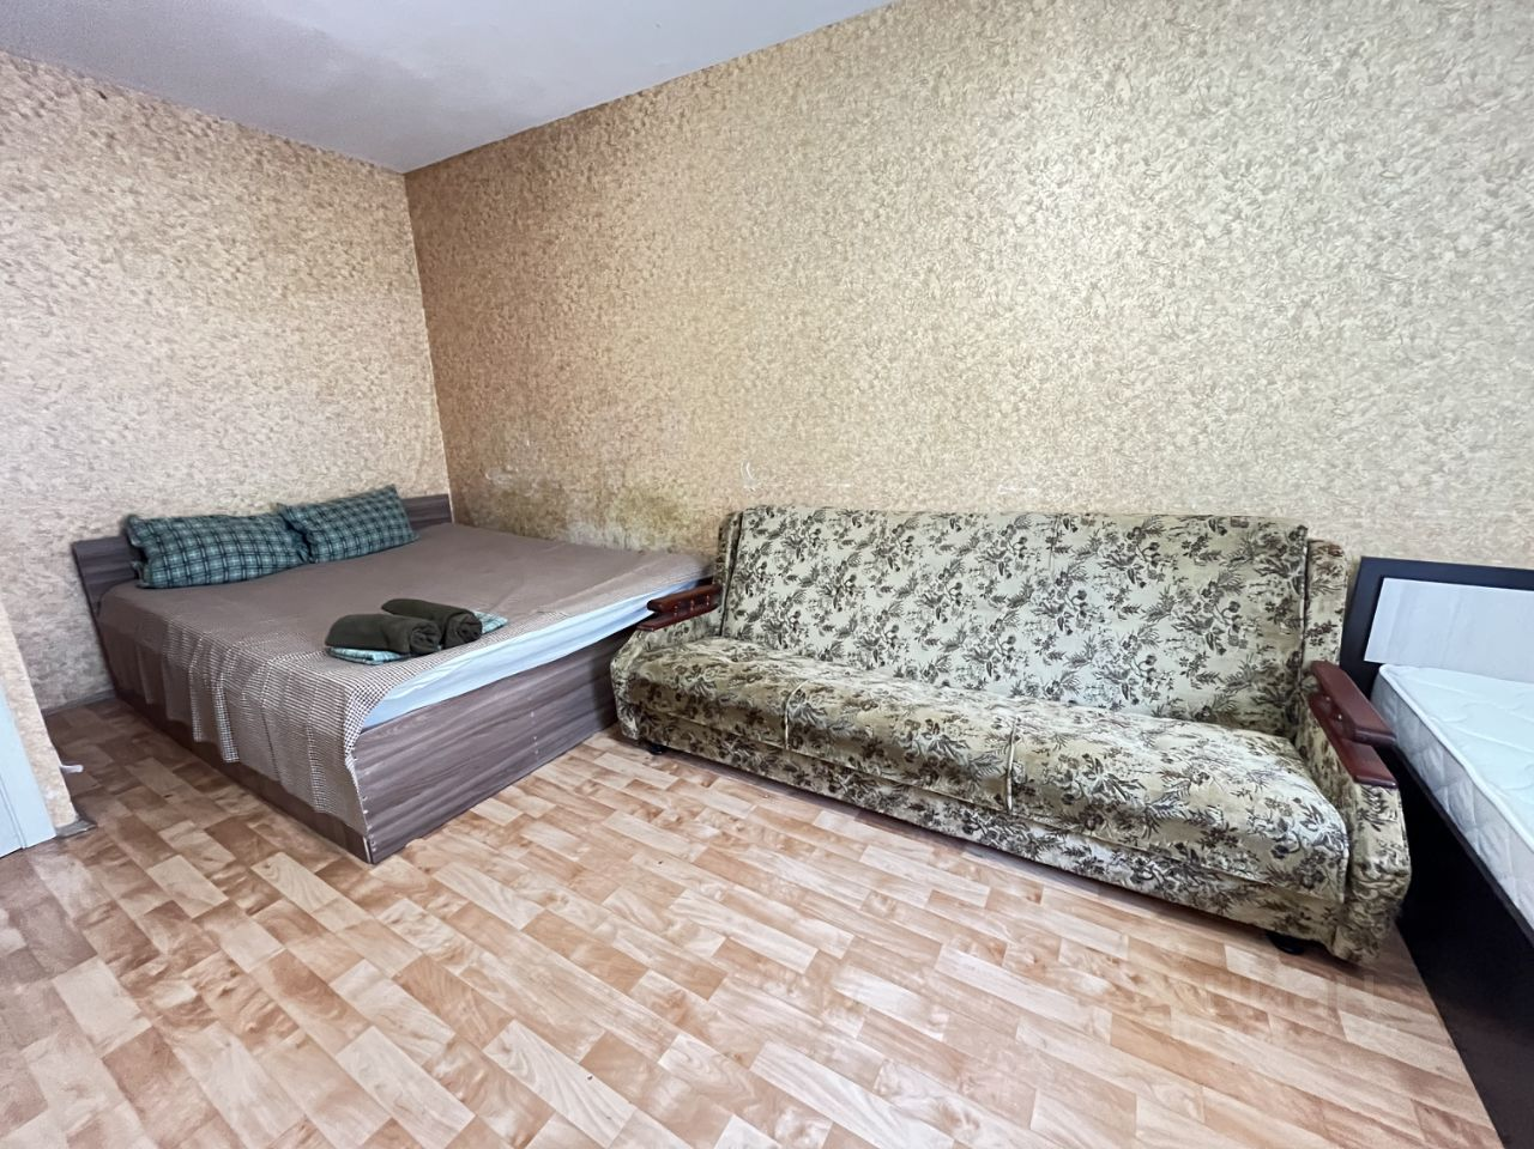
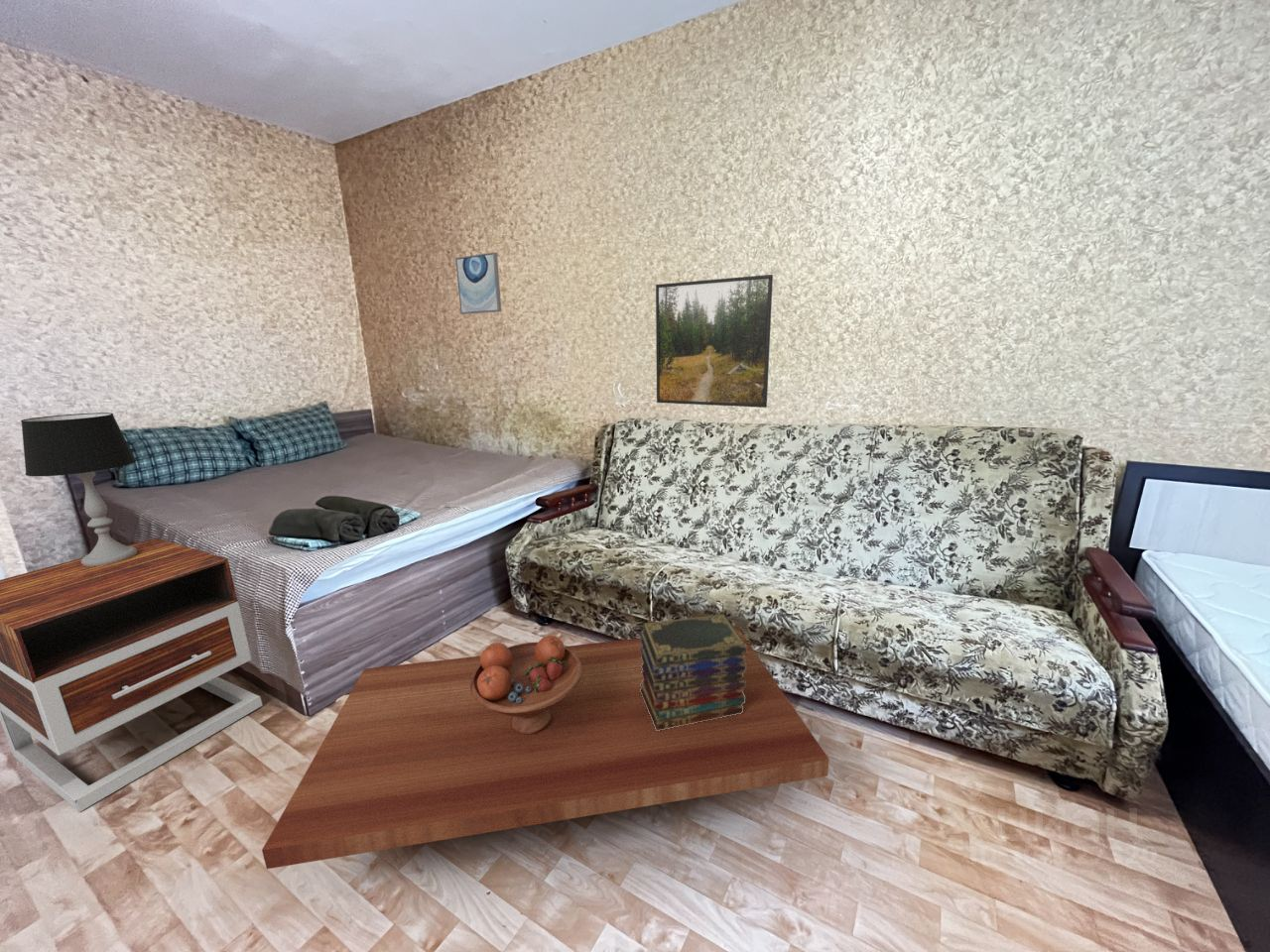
+ nightstand [0,537,263,813]
+ fruit bowl [470,635,582,734]
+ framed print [655,274,774,409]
+ coffee table [261,627,830,870]
+ book stack [639,613,746,731]
+ wall art [454,251,503,315]
+ table lamp [20,412,137,566]
